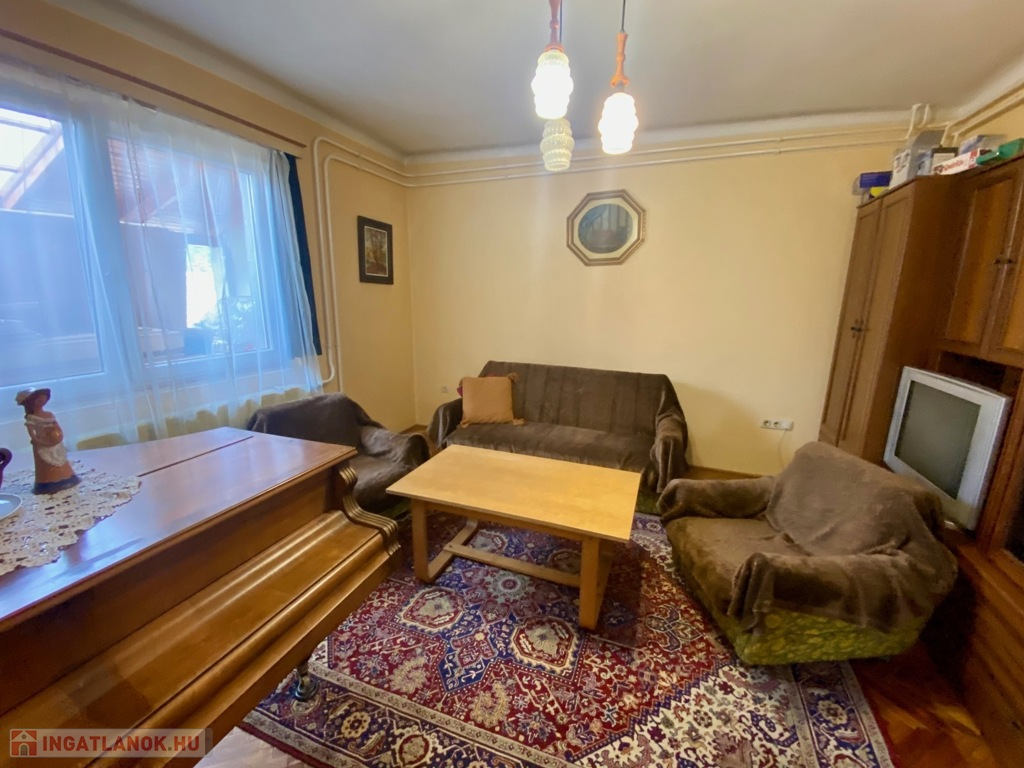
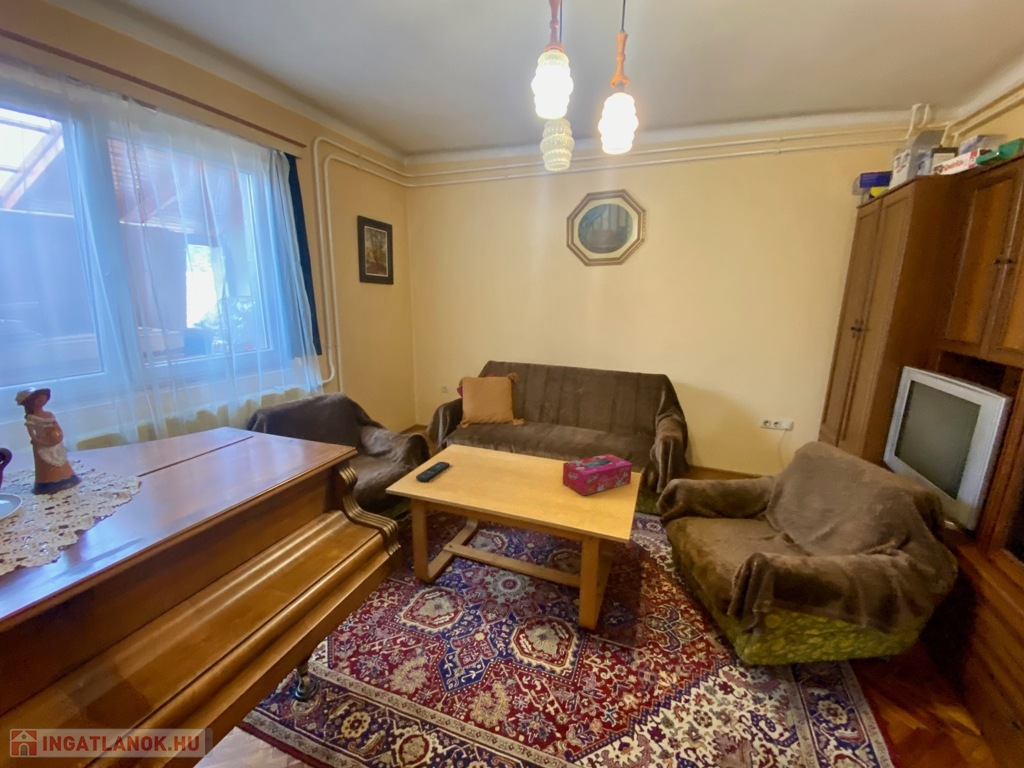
+ tissue box [561,453,633,497]
+ remote control [415,461,451,482]
